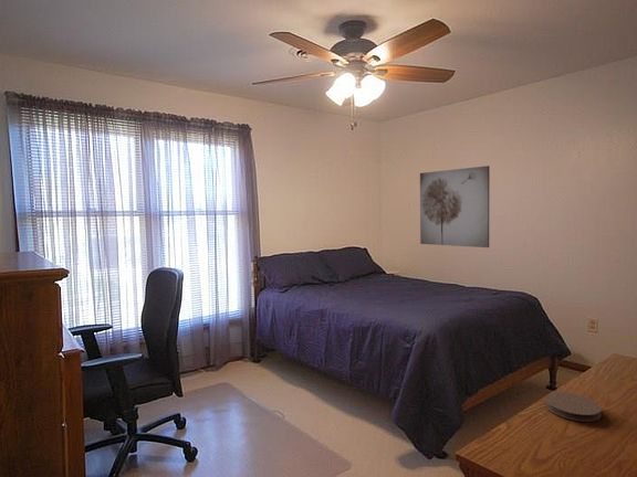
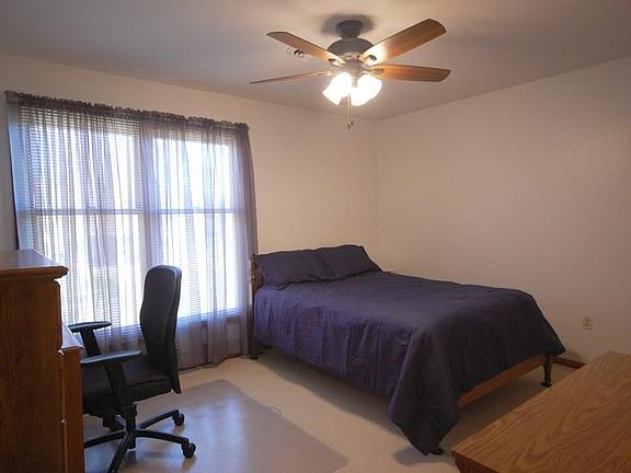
- coaster [544,391,603,423]
- wall art [419,165,491,248]
